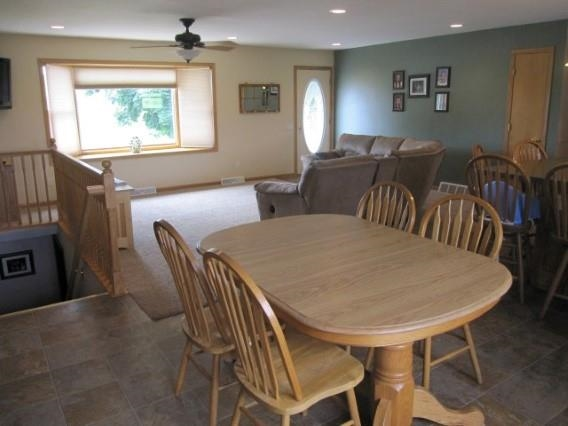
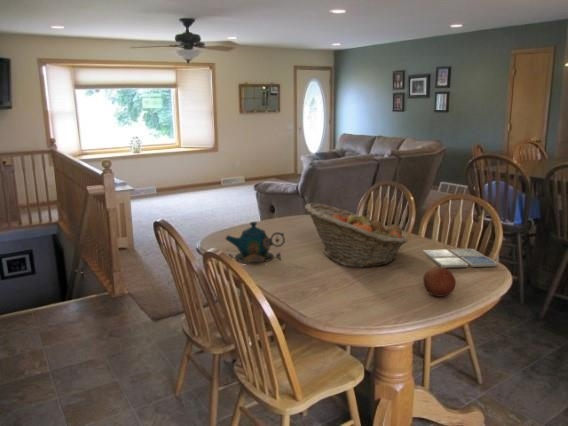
+ drink coaster [422,248,499,269]
+ fruit basket [304,202,409,268]
+ teapot [224,221,286,265]
+ fruit [422,266,457,297]
